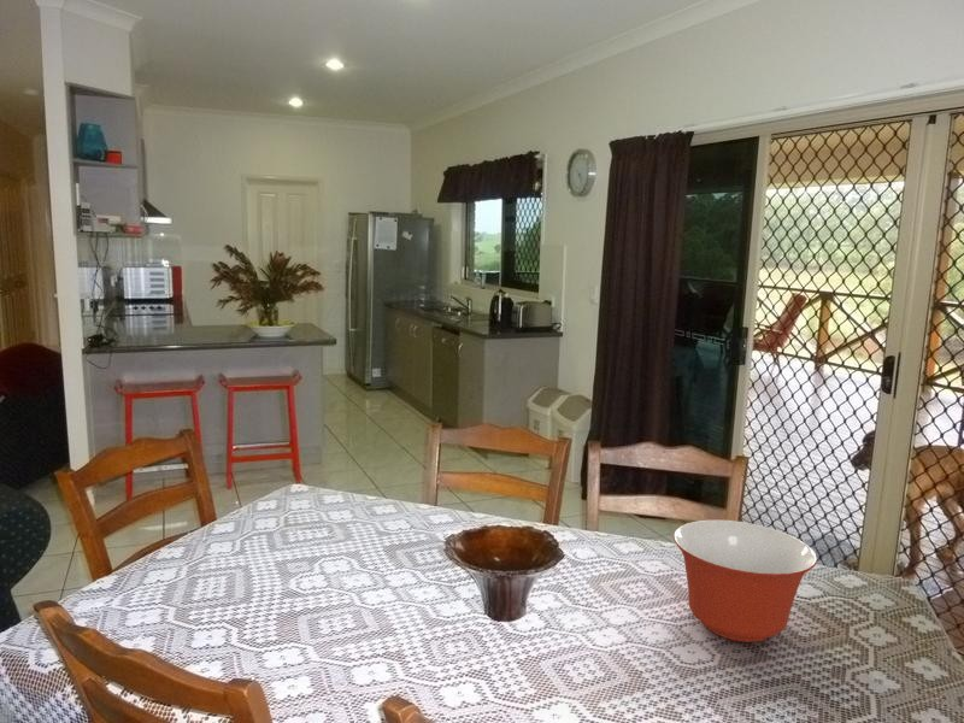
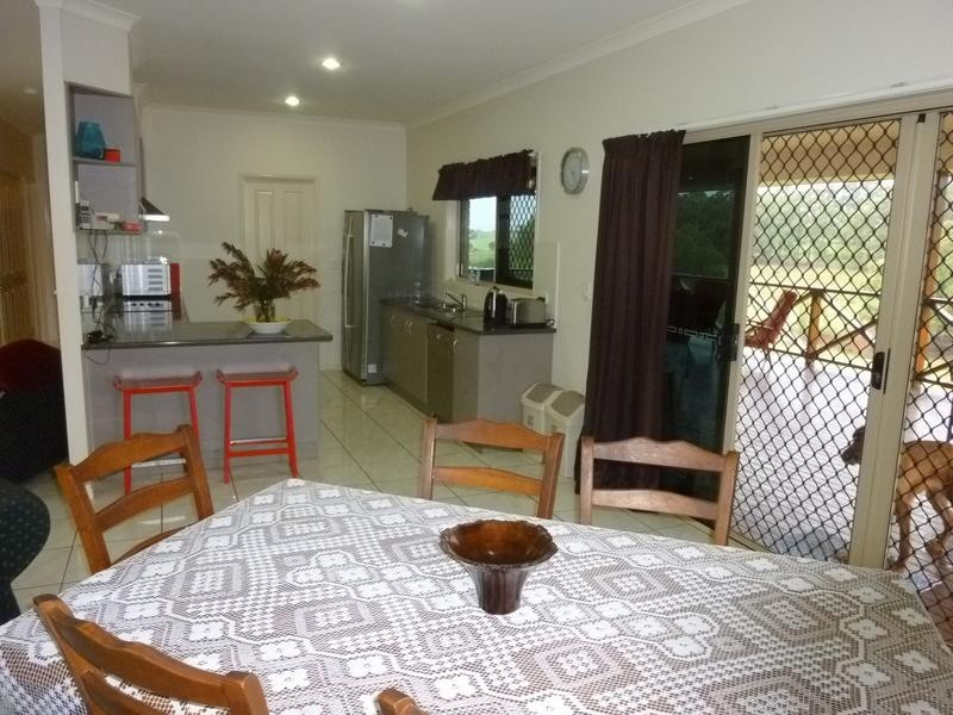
- mixing bowl [672,519,818,643]
